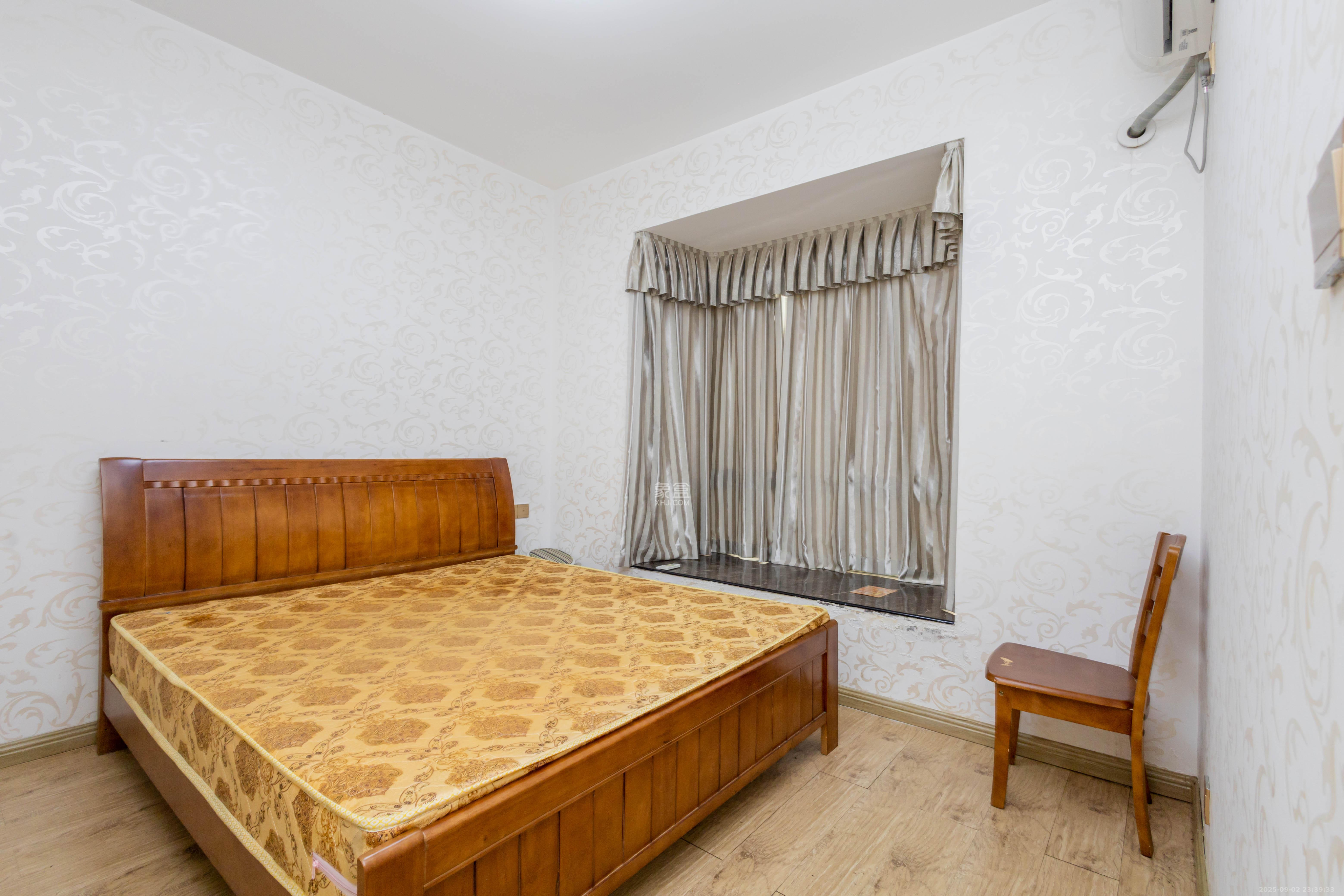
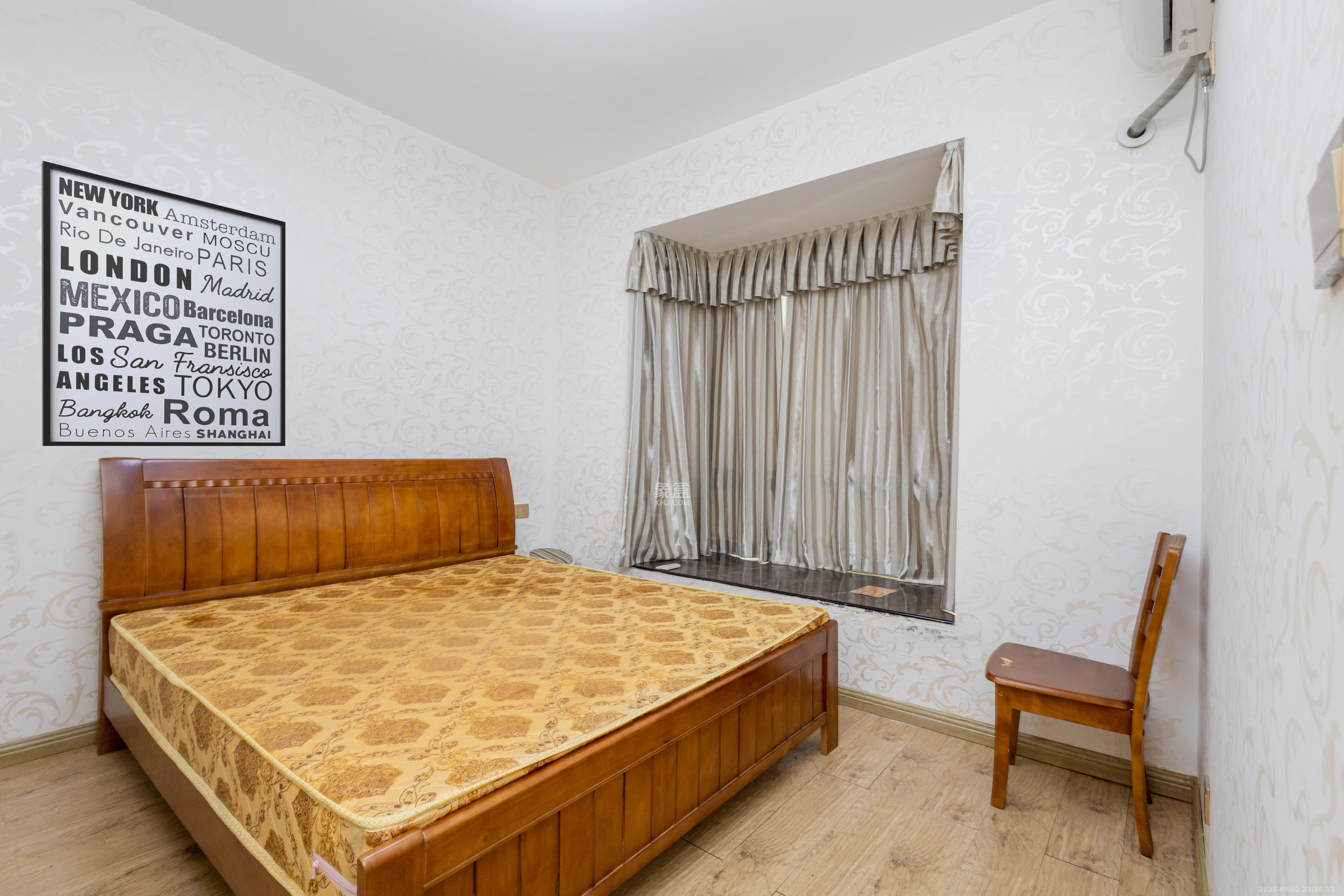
+ wall art [41,160,286,447]
